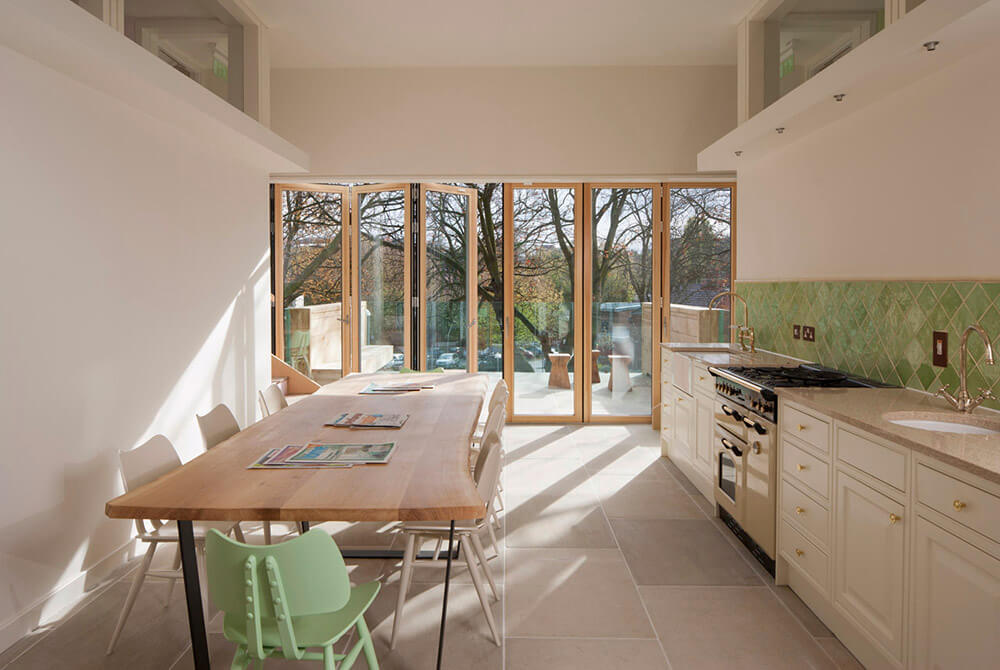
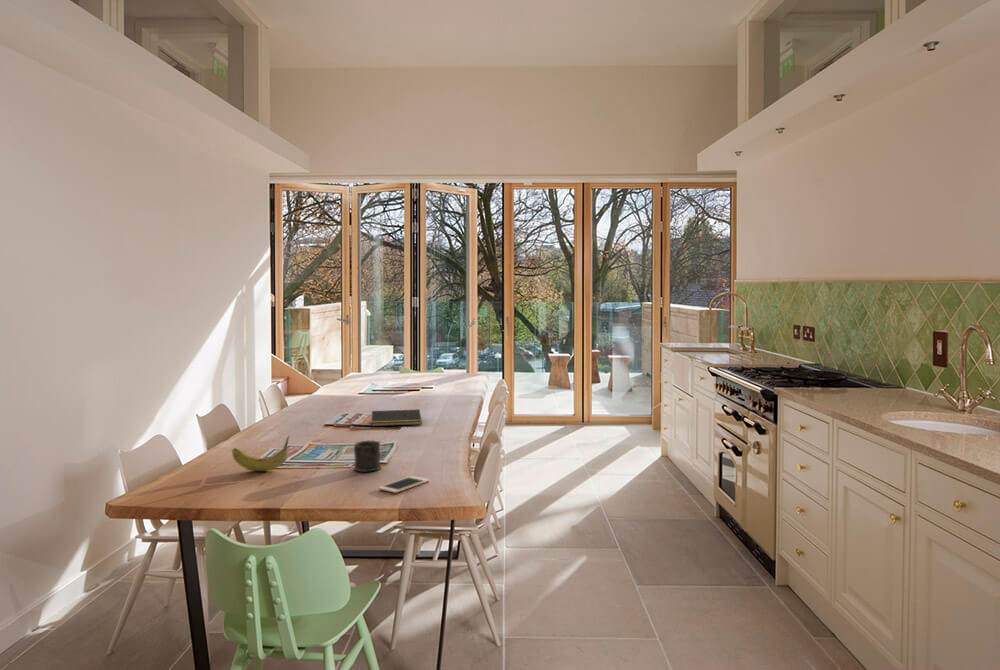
+ notepad [370,408,423,427]
+ fruit [231,434,291,472]
+ cell phone [378,475,430,494]
+ mug [353,439,382,473]
